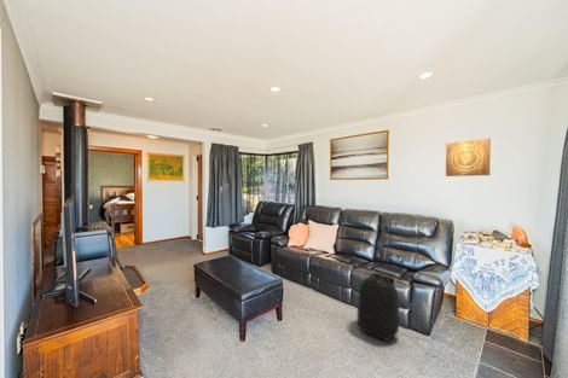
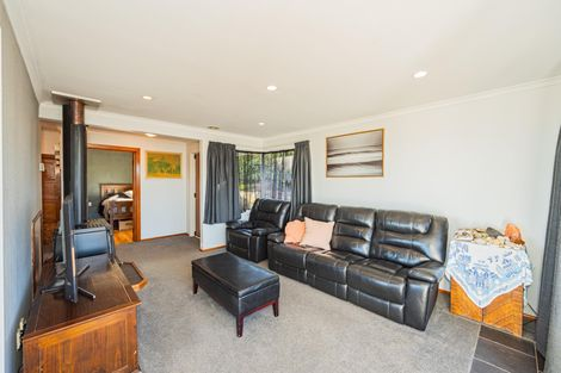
- backpack [355,272,401,342]
- wall art [445,138,492,178]
